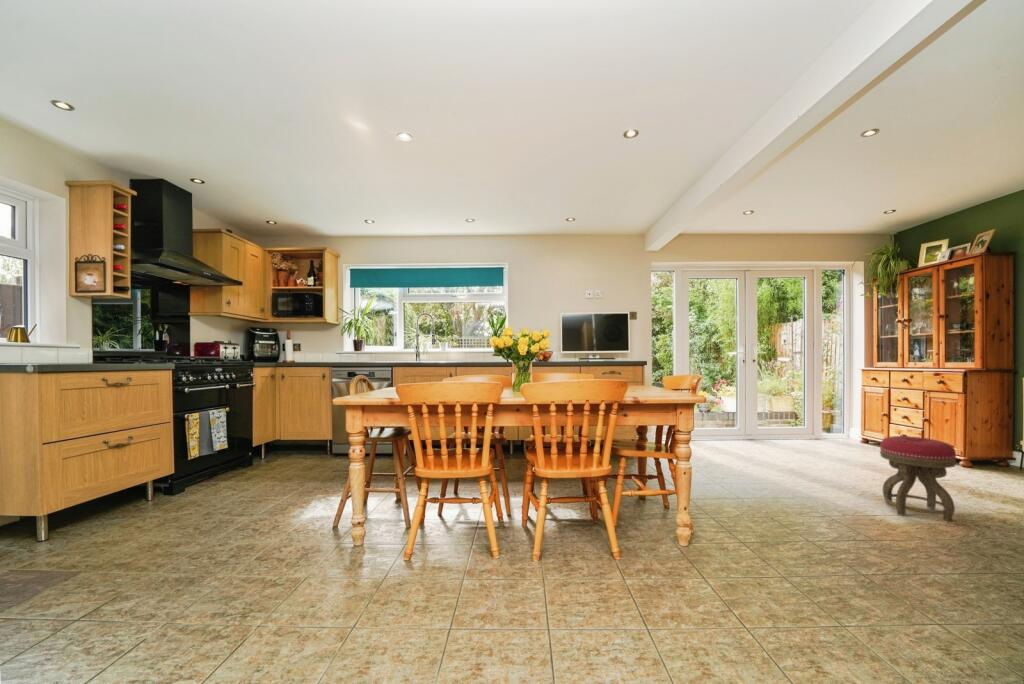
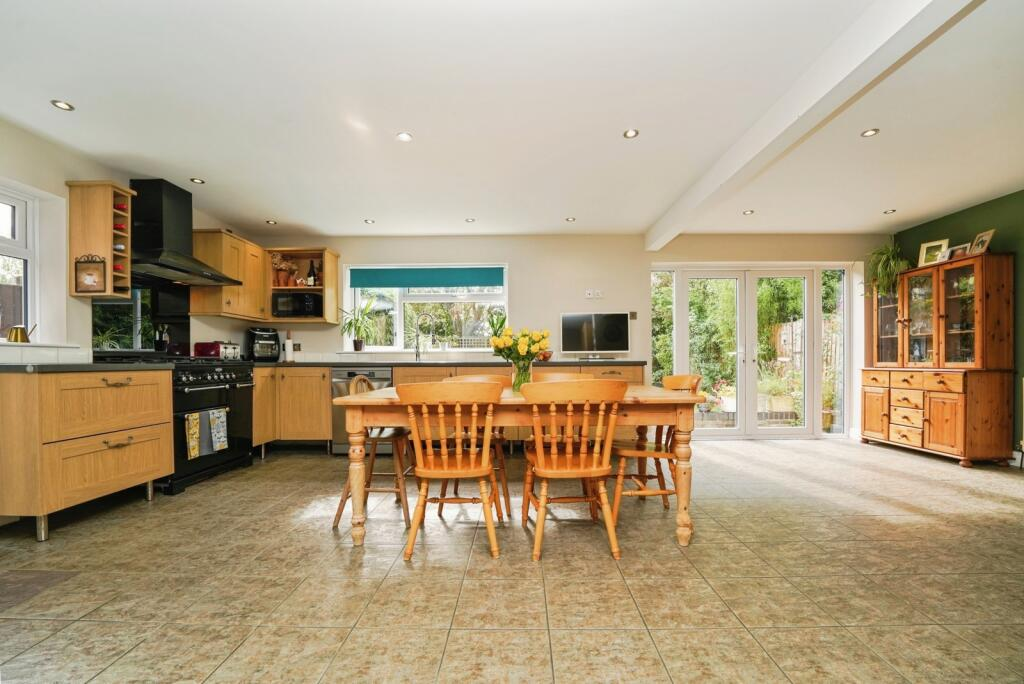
- stool [879,435,957,522]
